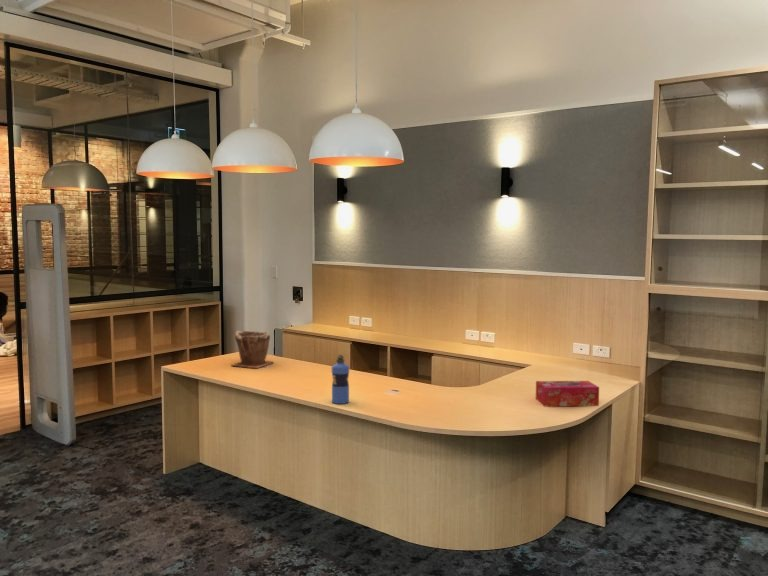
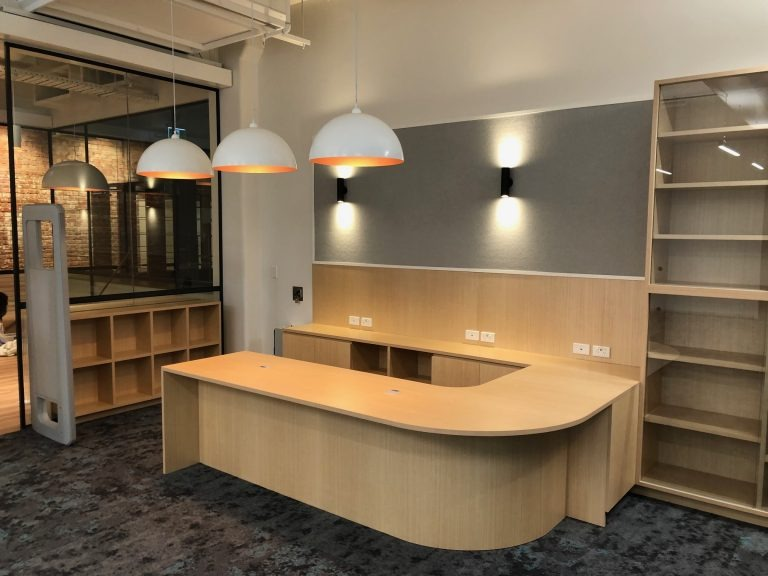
- plant pot [230,330,275,369]
- tissue box [535,380,600,407]
- water bottle [331,354,350,405]
